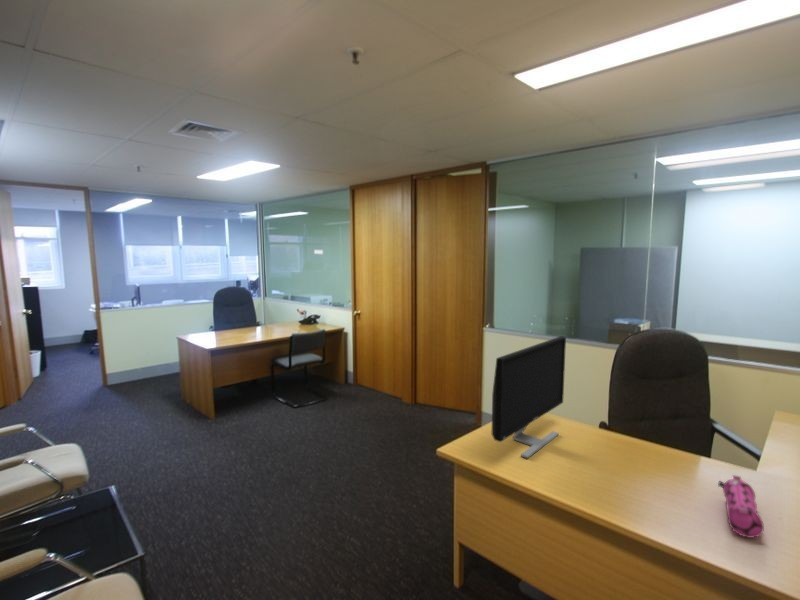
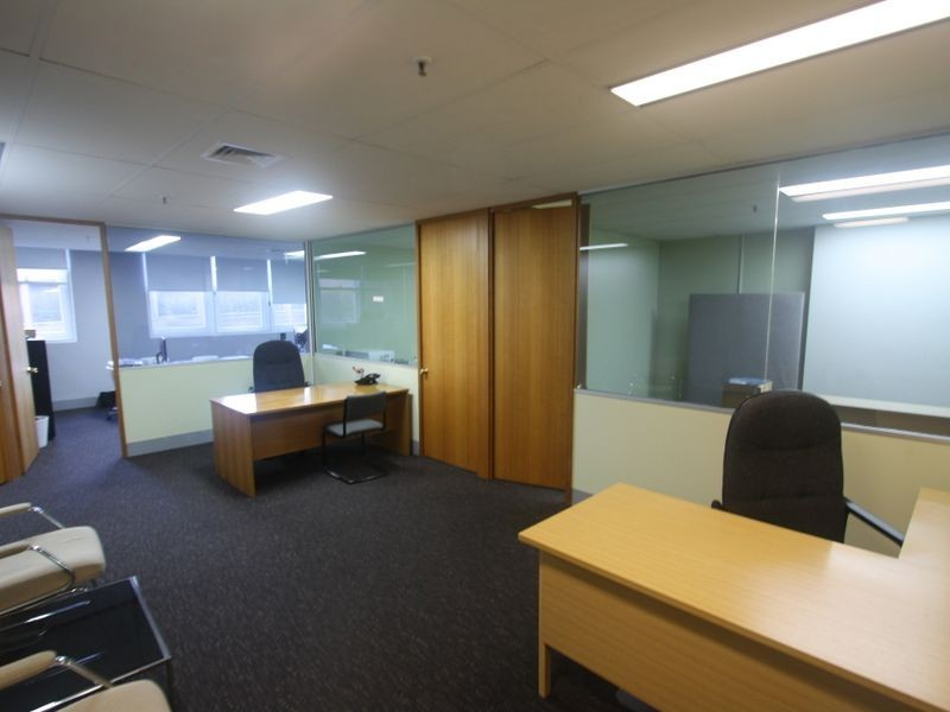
- monitor [491,335,567,460]
- pencil case [717,474,765,539]
